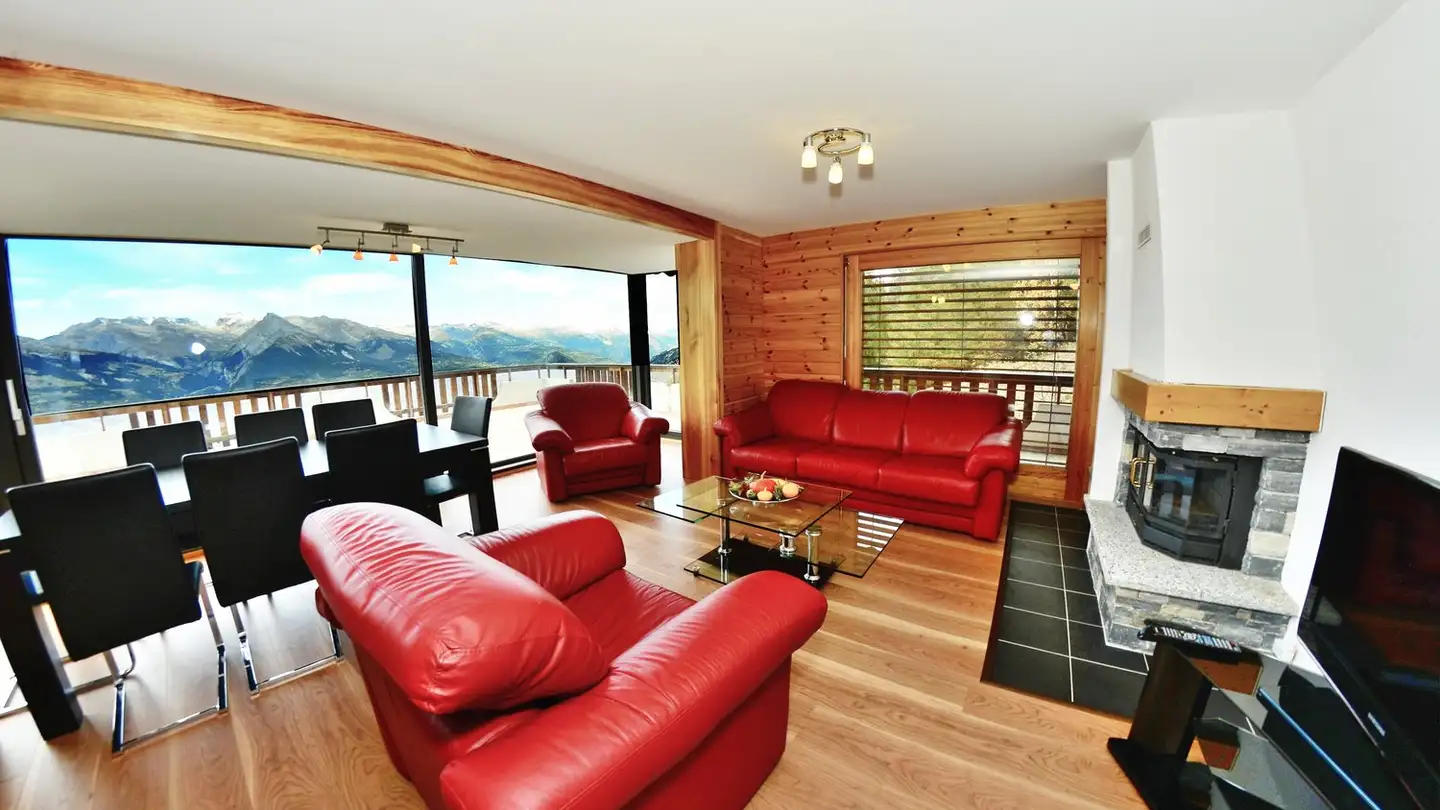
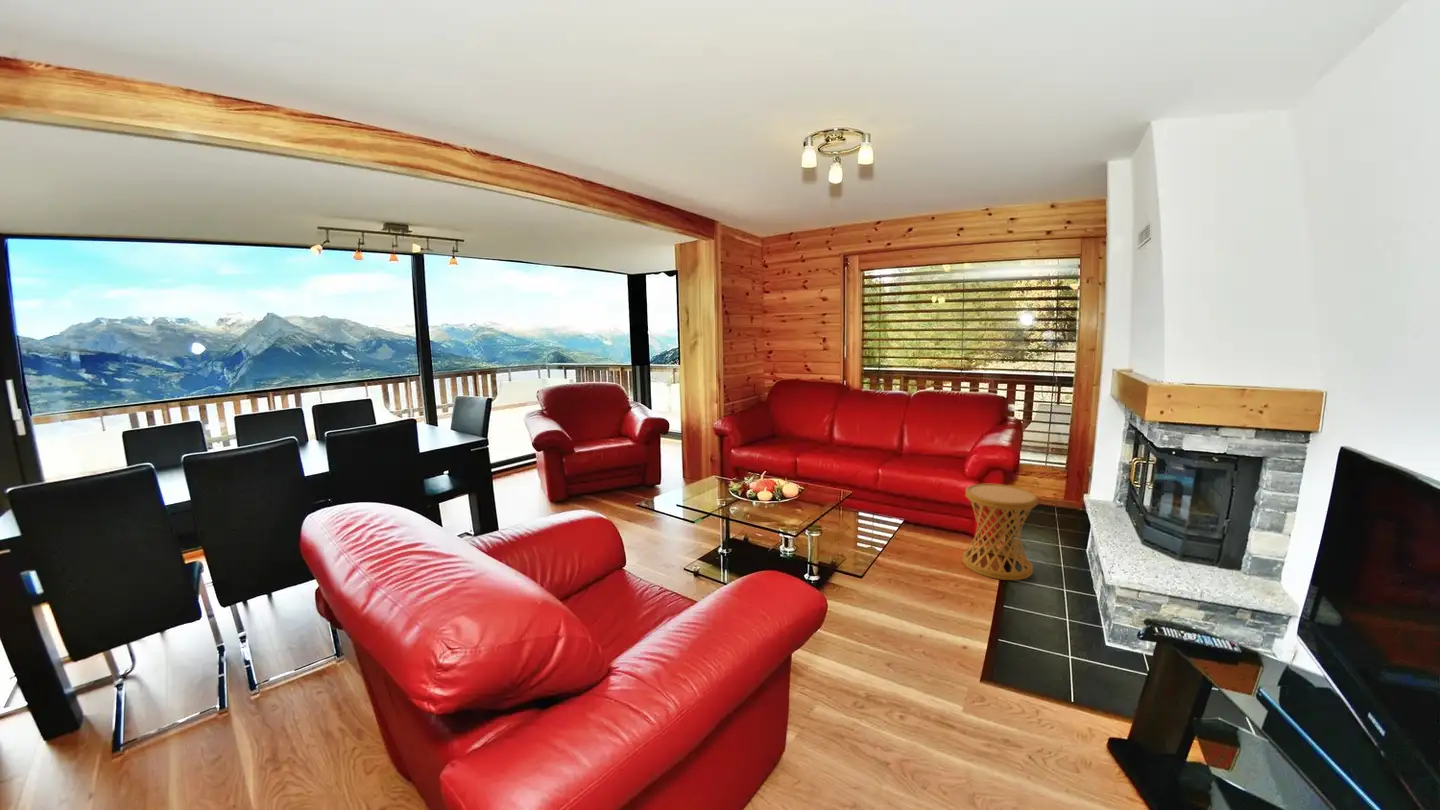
+ side table [961,483,1039,581]
